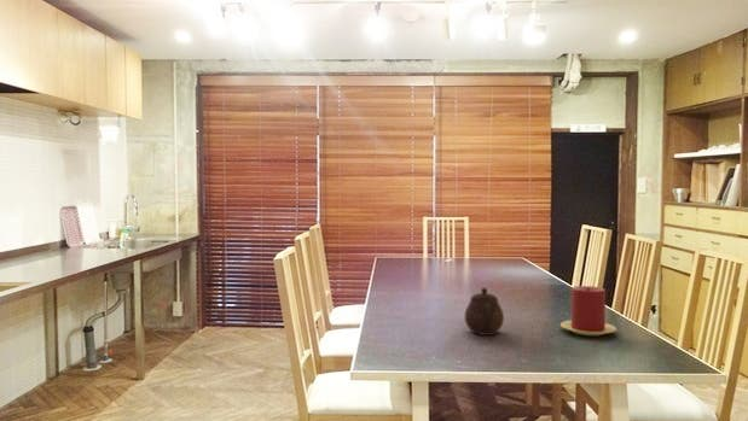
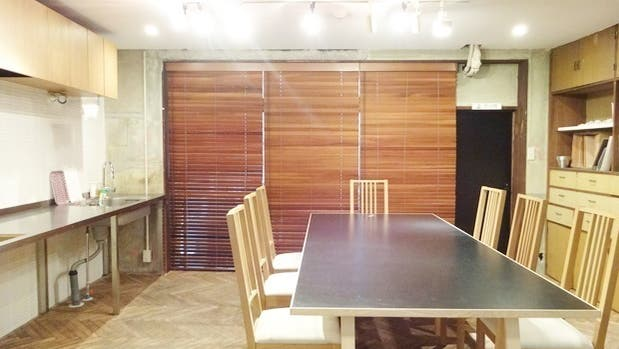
- teapot [464,287,505,337]
- candle [559,285,617,337]
